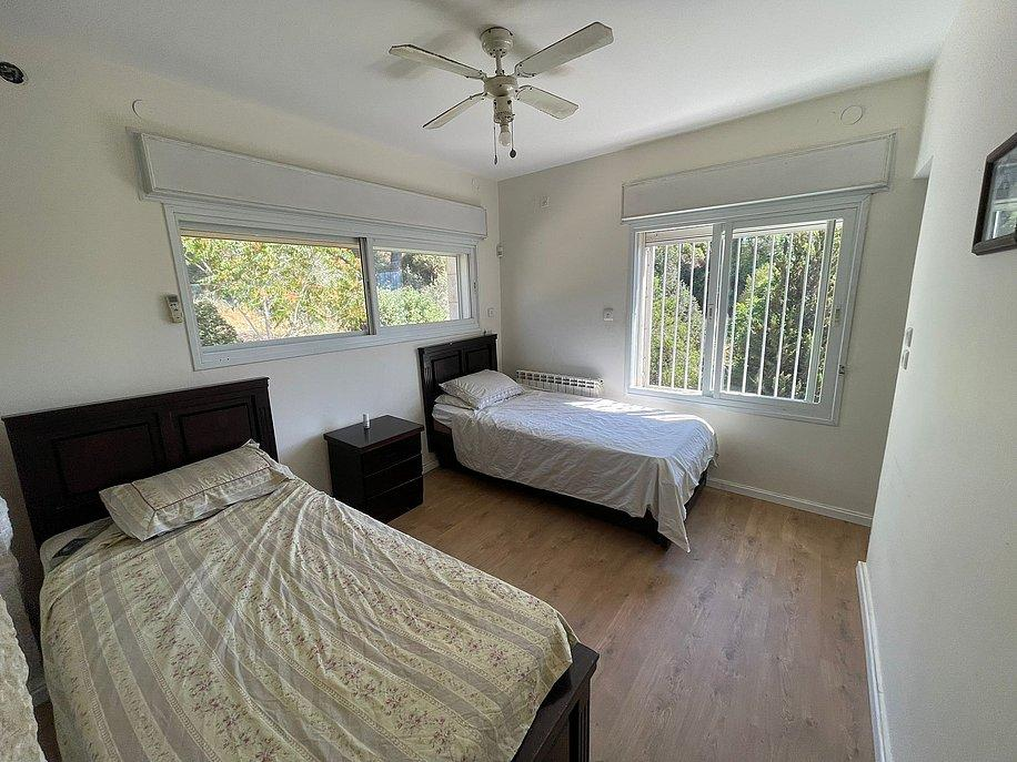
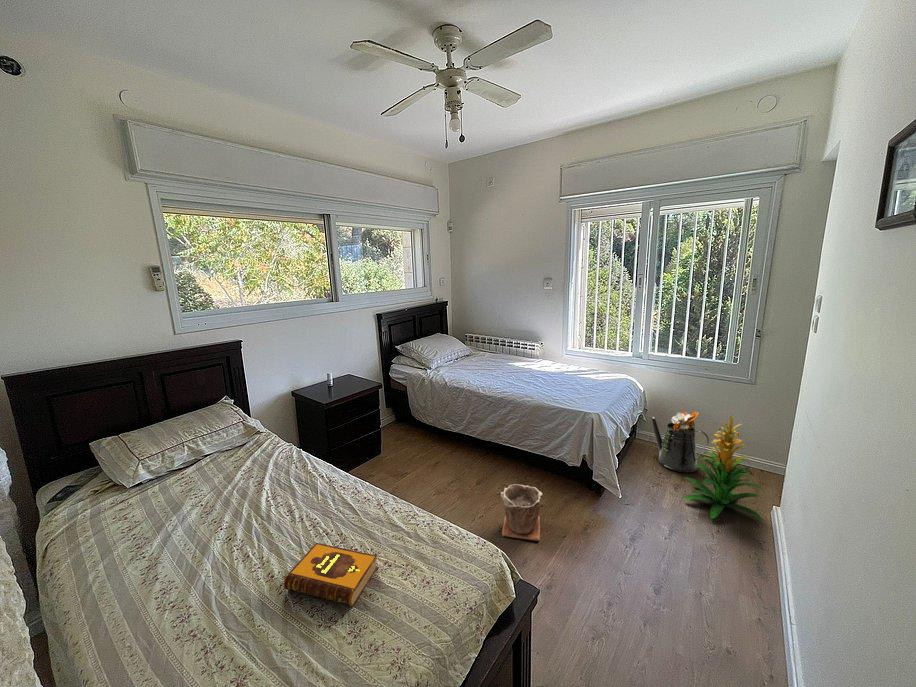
+ plant pot [499,483,544,542]
+ indoor plant [684,414,765,521]
+ hardback book [282,542,379,607]
+ watering can [651,410,710,473]
